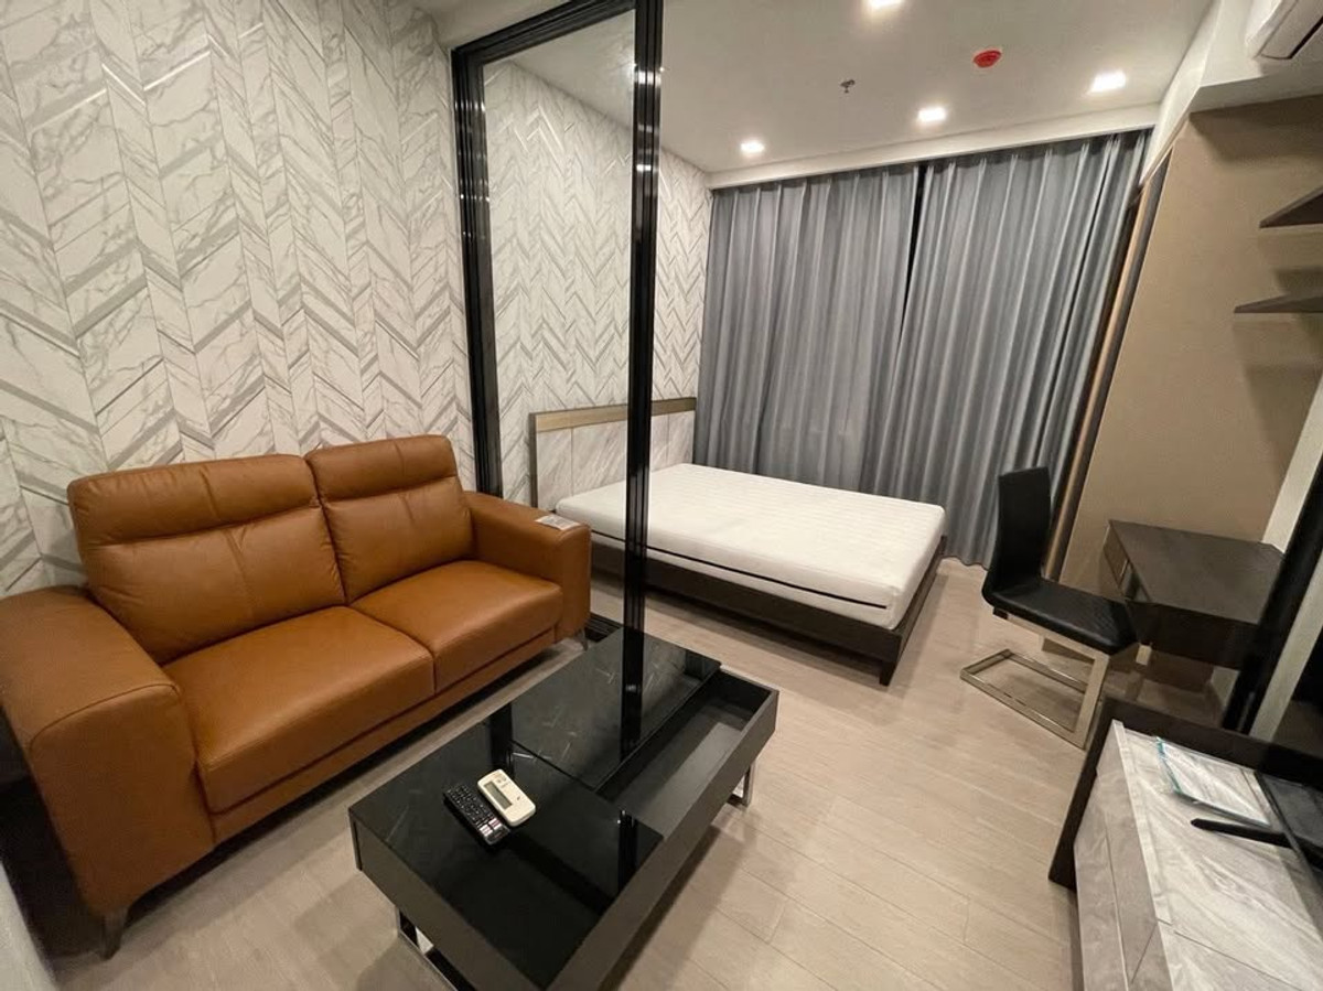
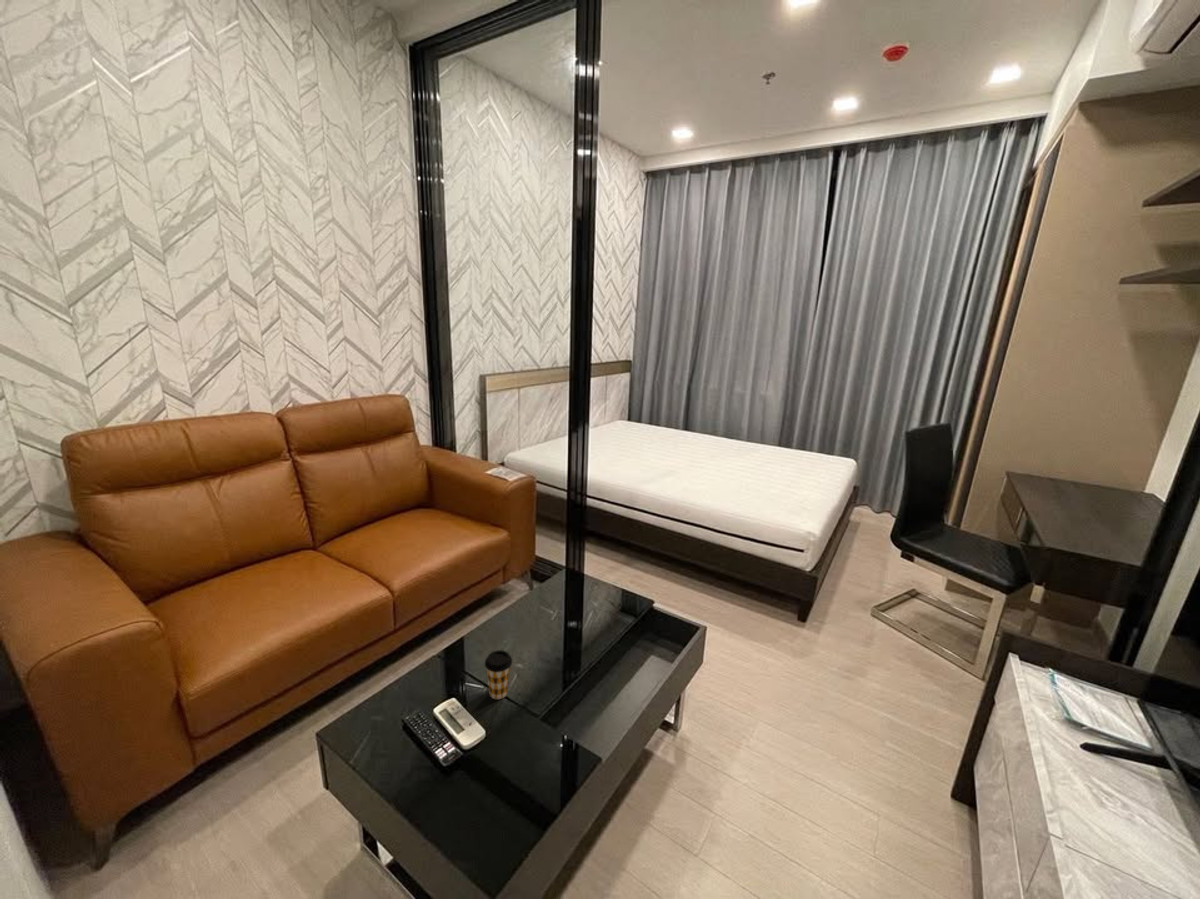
+ coffee cup [484,649,513,700]
